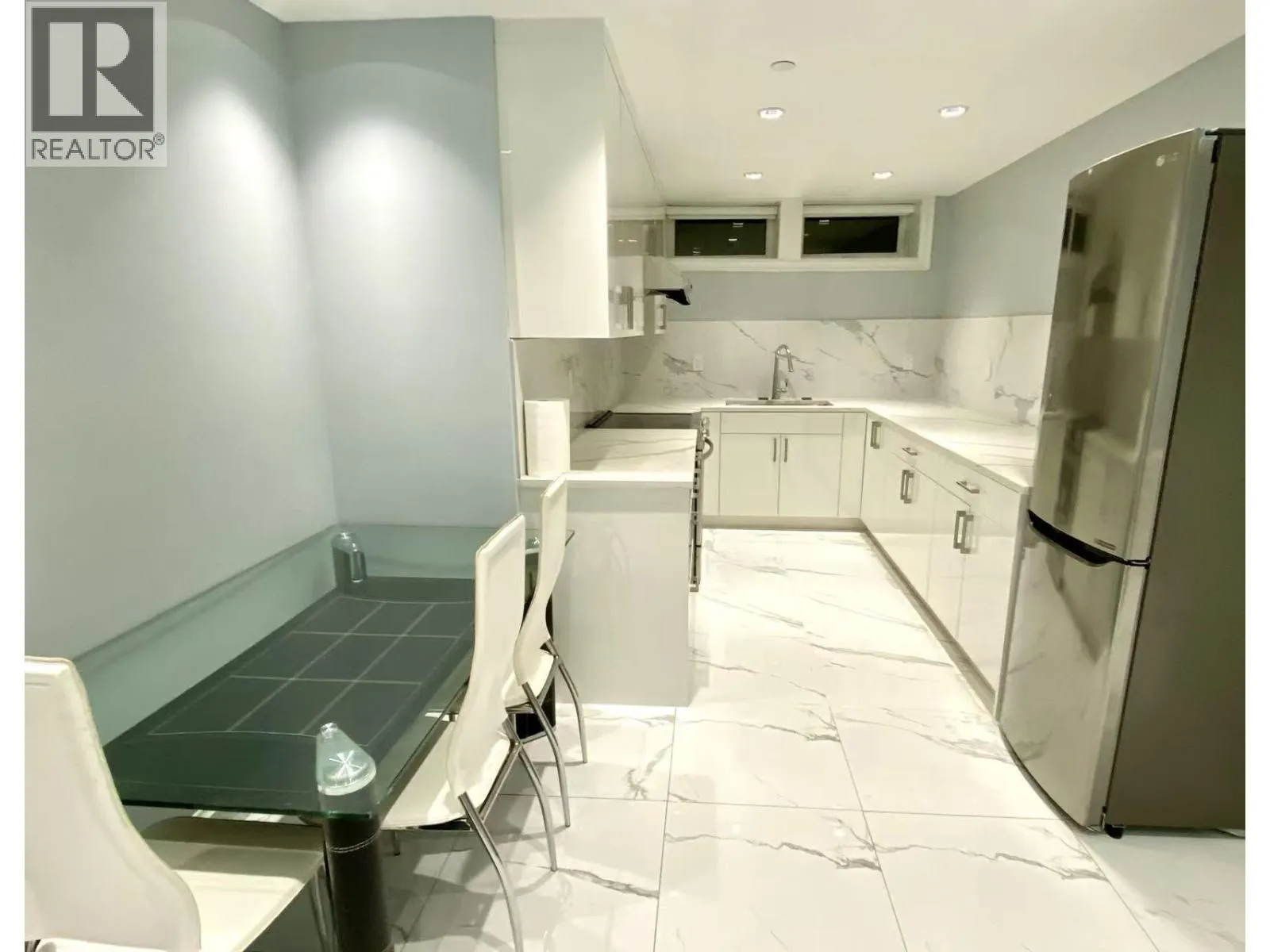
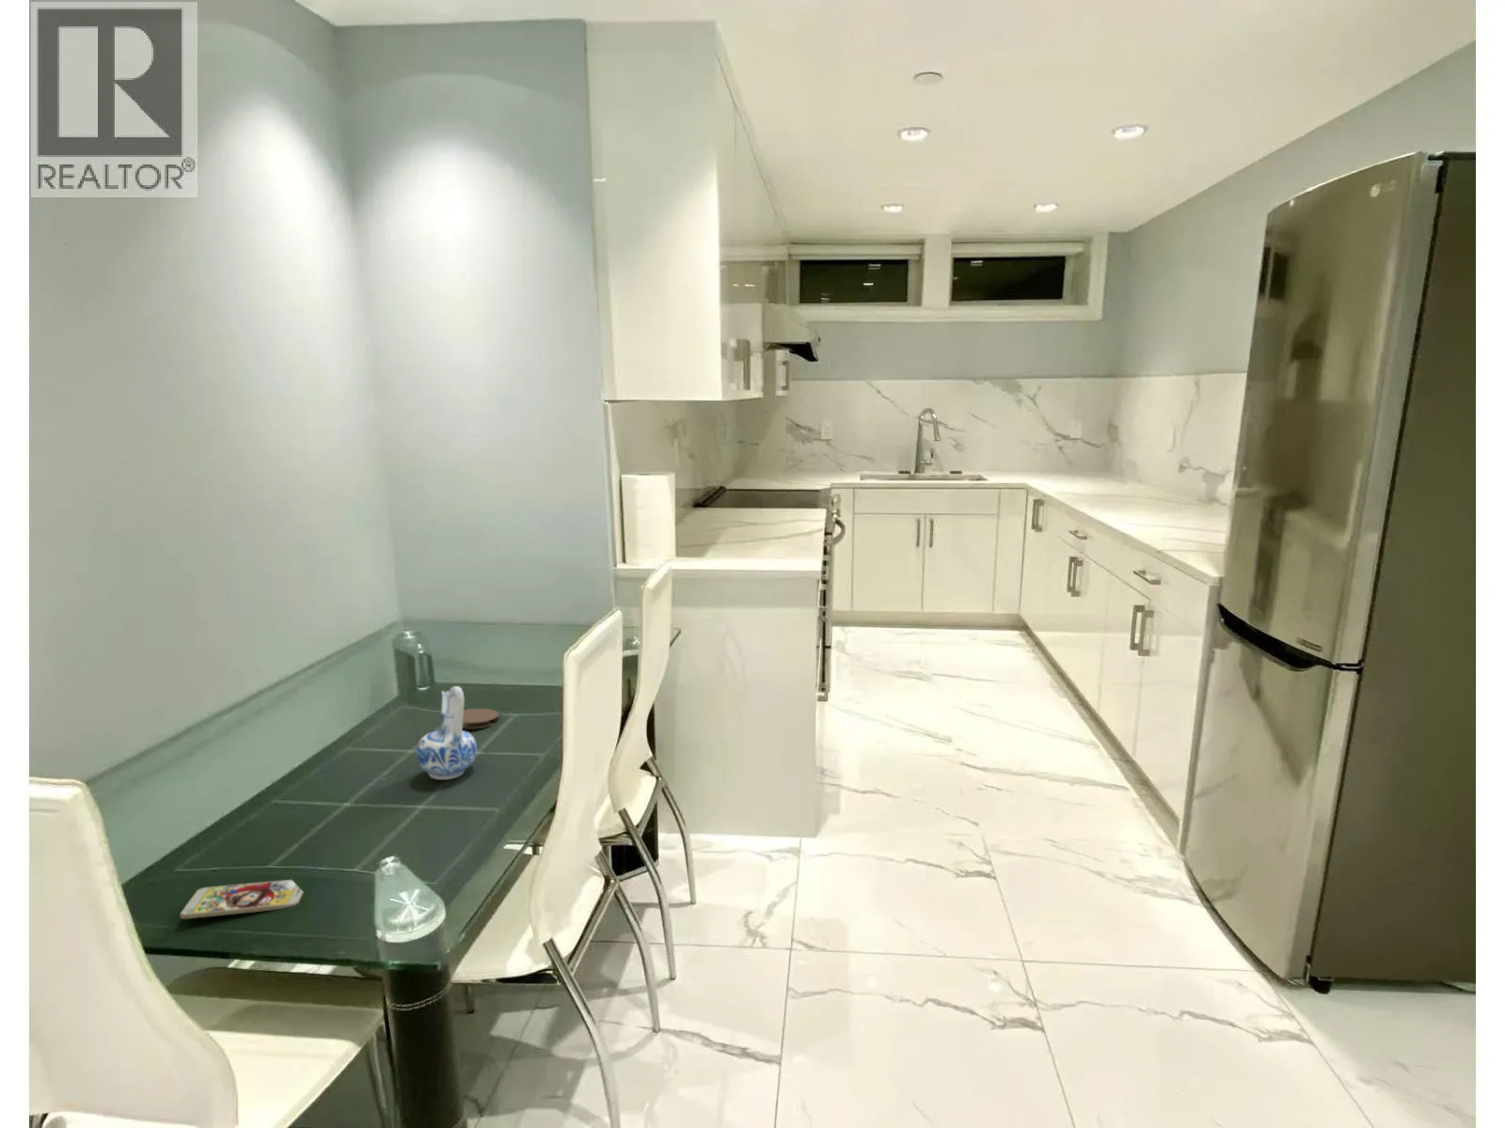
+ coaster [462,707,500,730]
+ smartphone [179,879,305,919]
+ ceramic pitcher [416,685,478,780]
